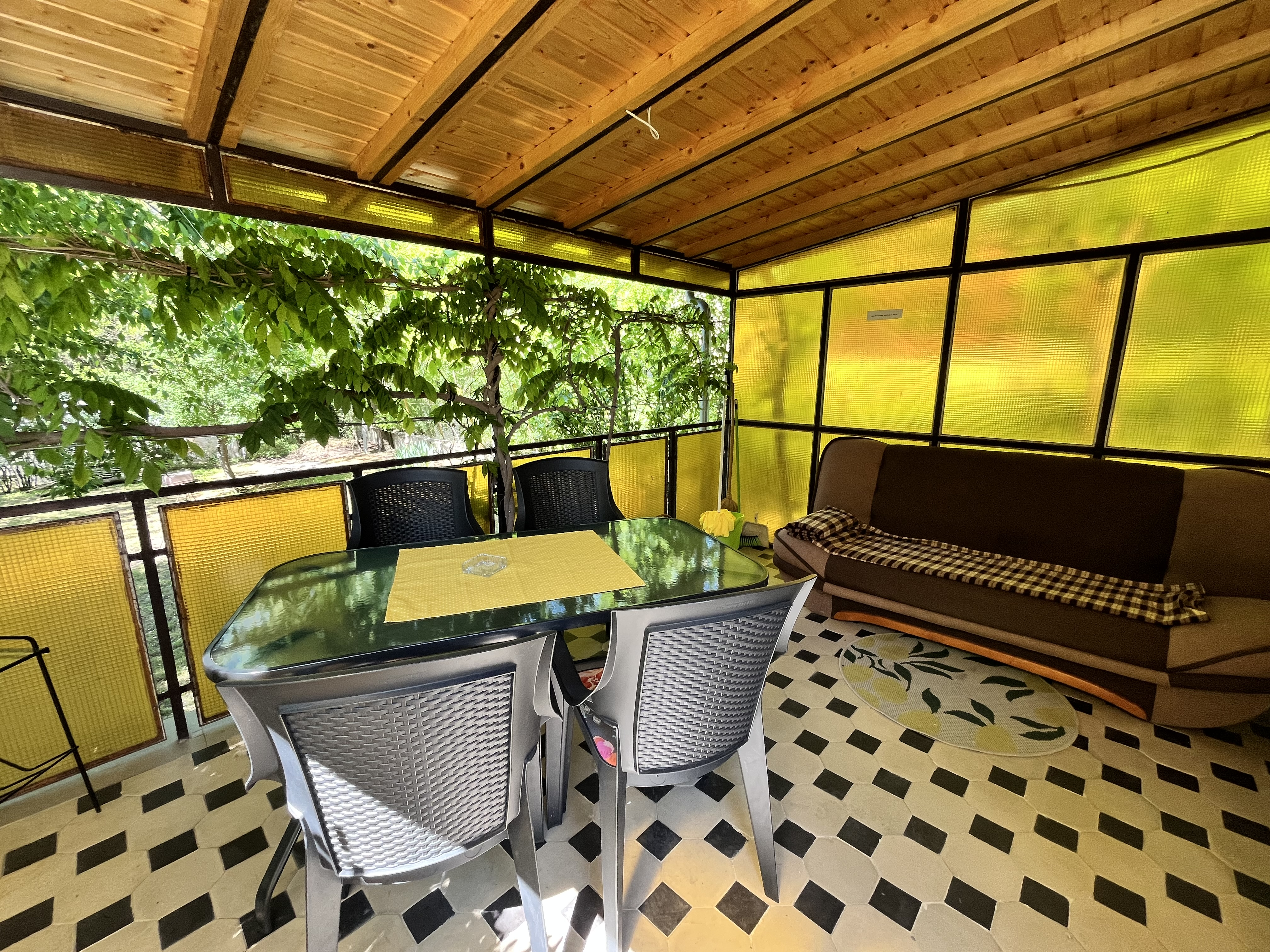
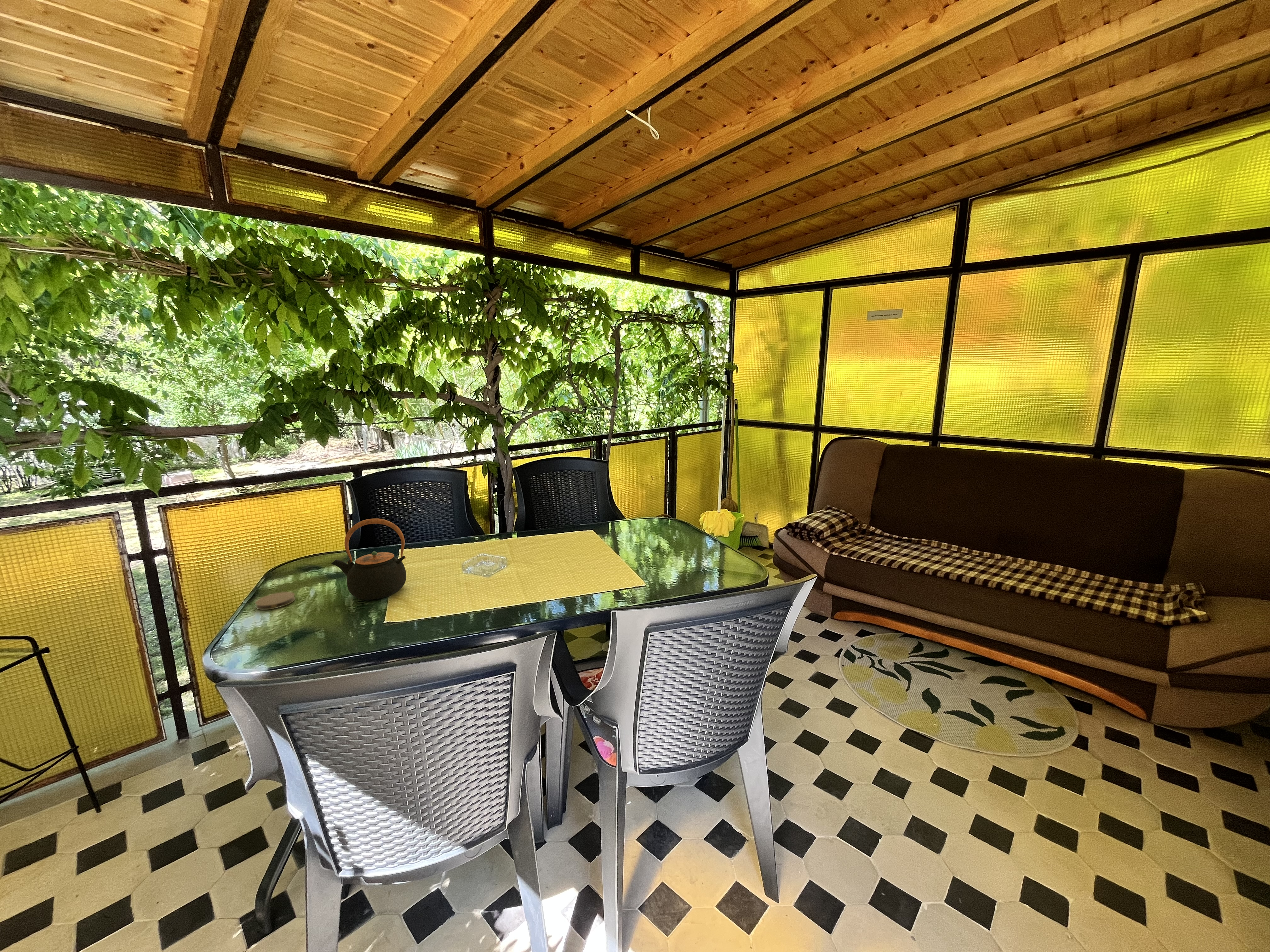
+ teapot [331,518,407,600]
+ coaster [255,592,296,610]
